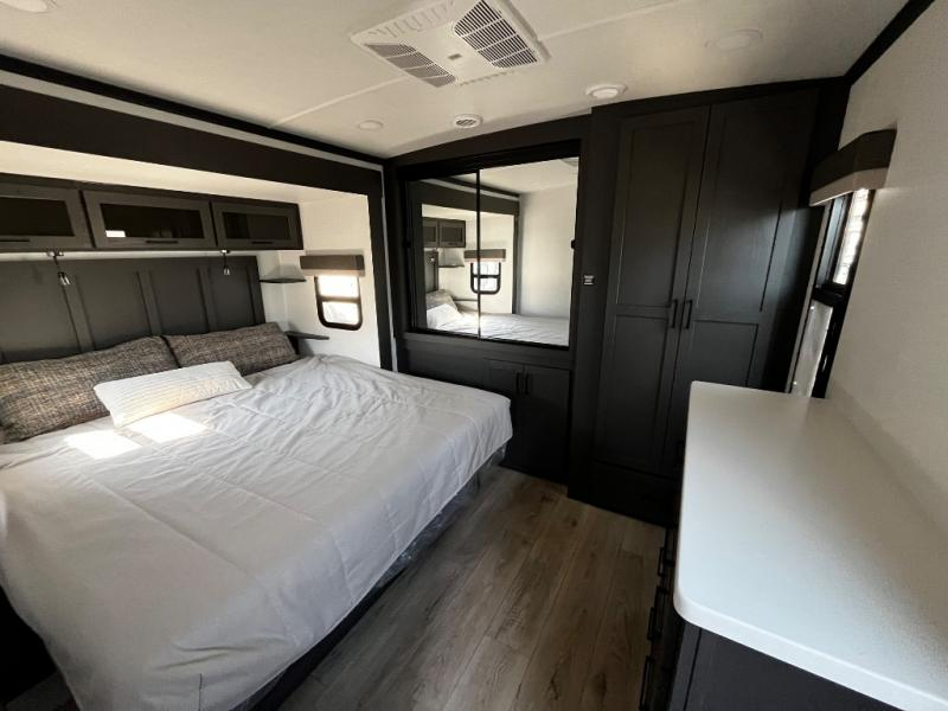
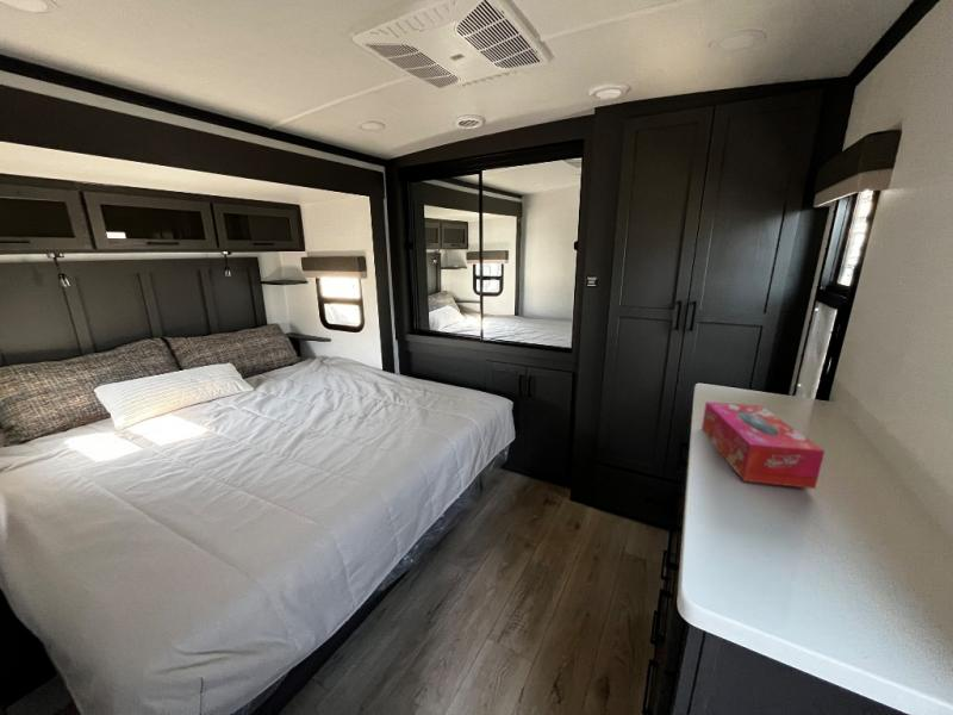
+ tissue box [700,400,826,490]
